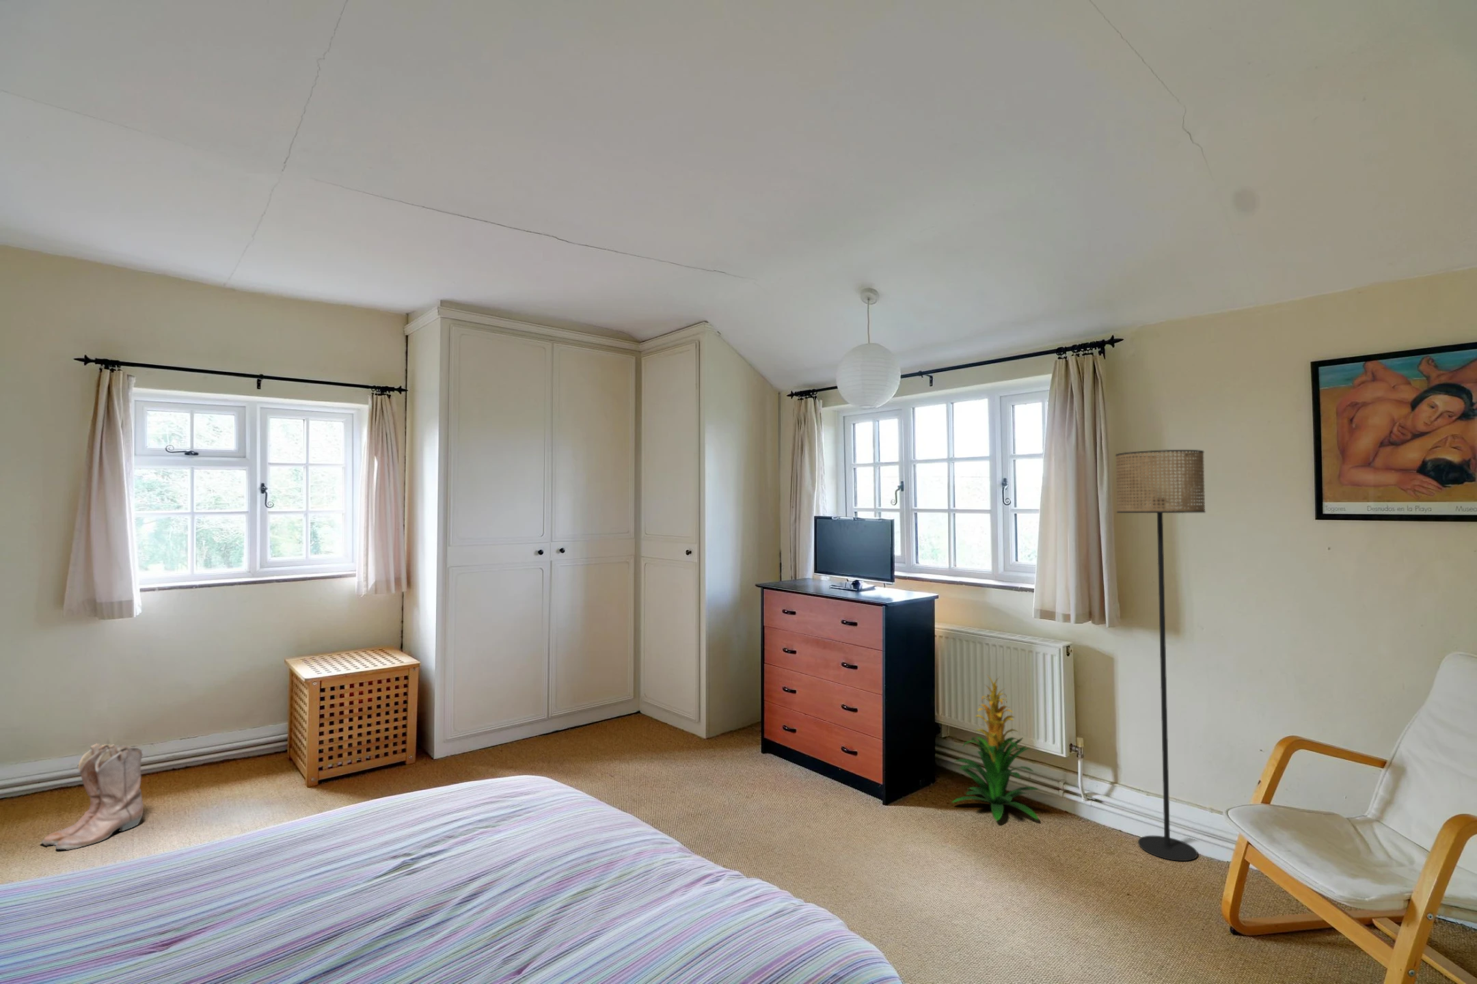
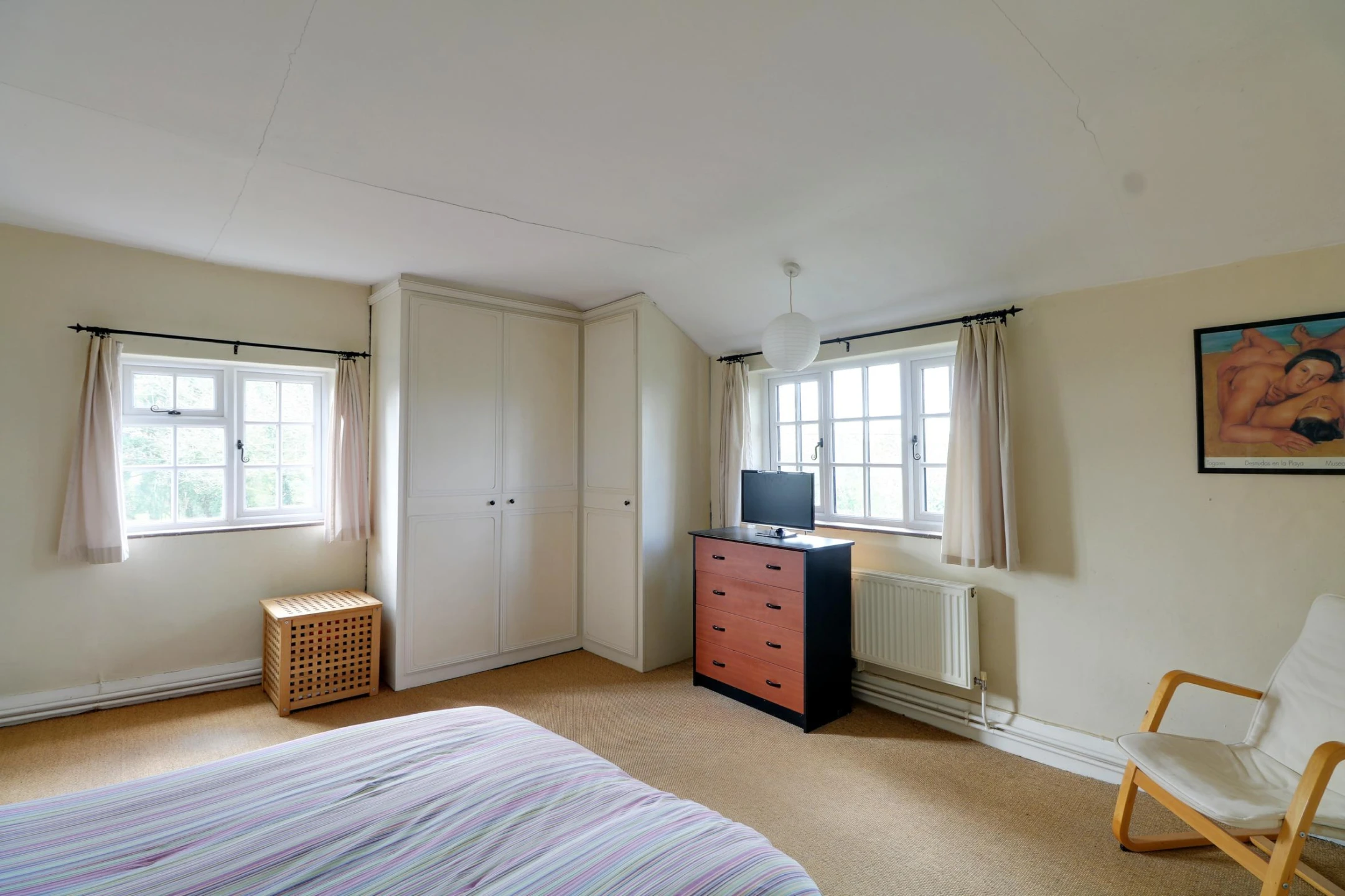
- floor lamp [1115,449,1207,862]
- boots [38,742,144,851]
- indoor plant [951,674,1040,823]
